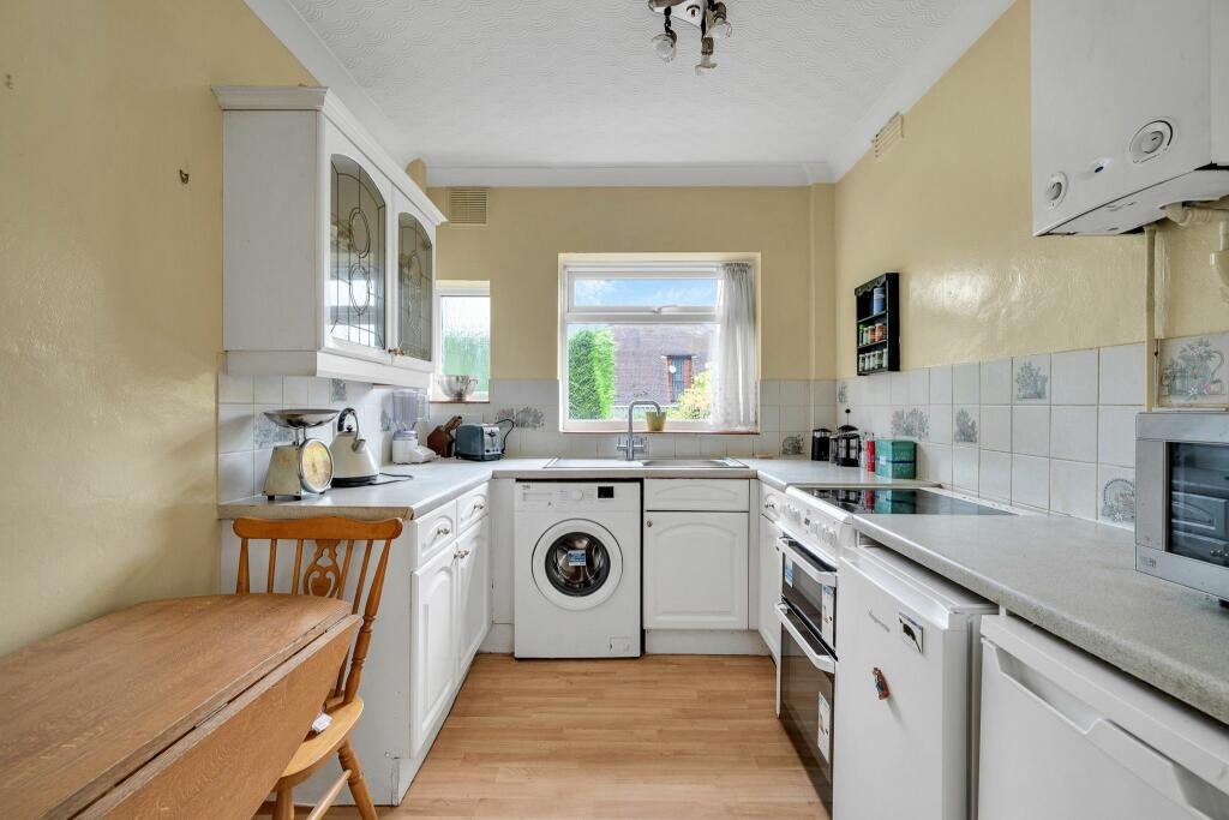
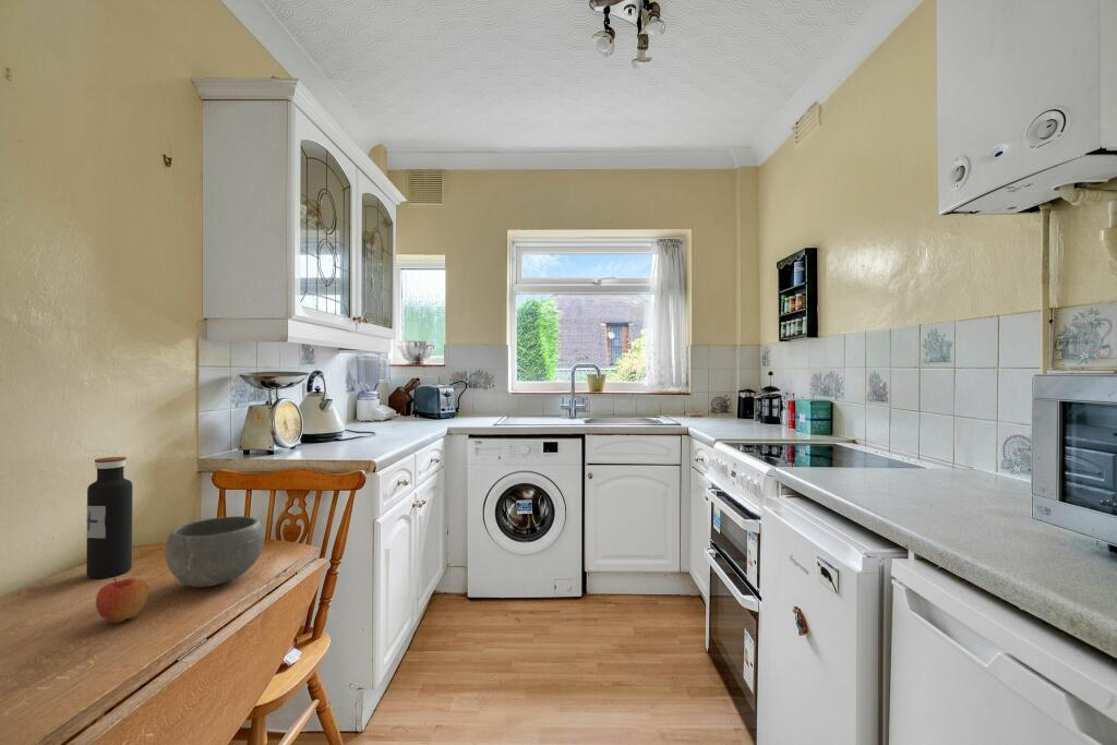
+ apple [95,577,149,624]
+ bowl [165,515,265,588]
+ water bottle [85,456,134,579]
